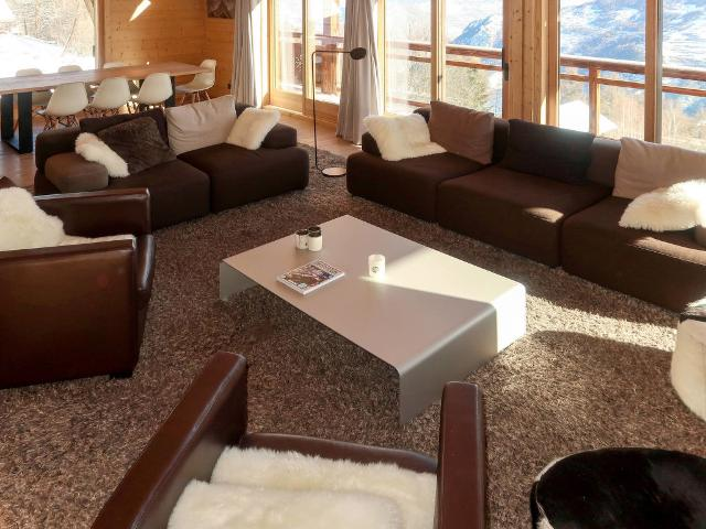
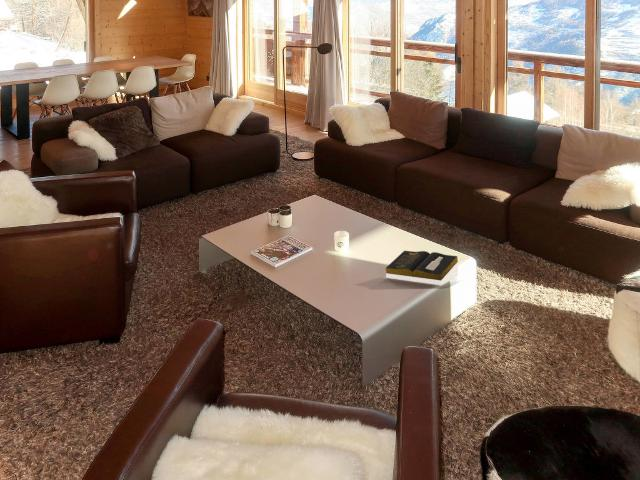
+ book [385,250,459,286]
